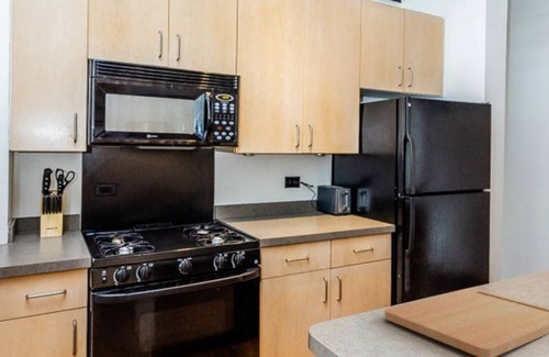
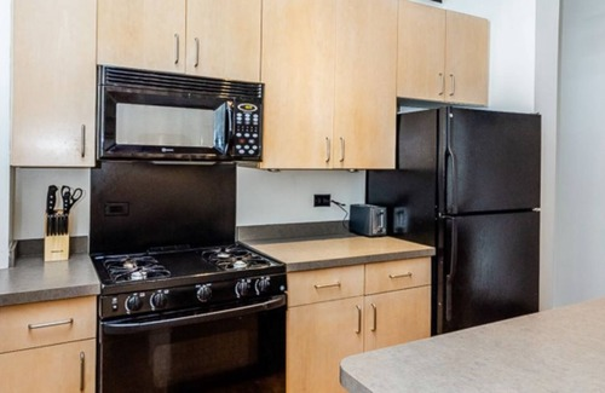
- cutting board [383,288,549,357]
